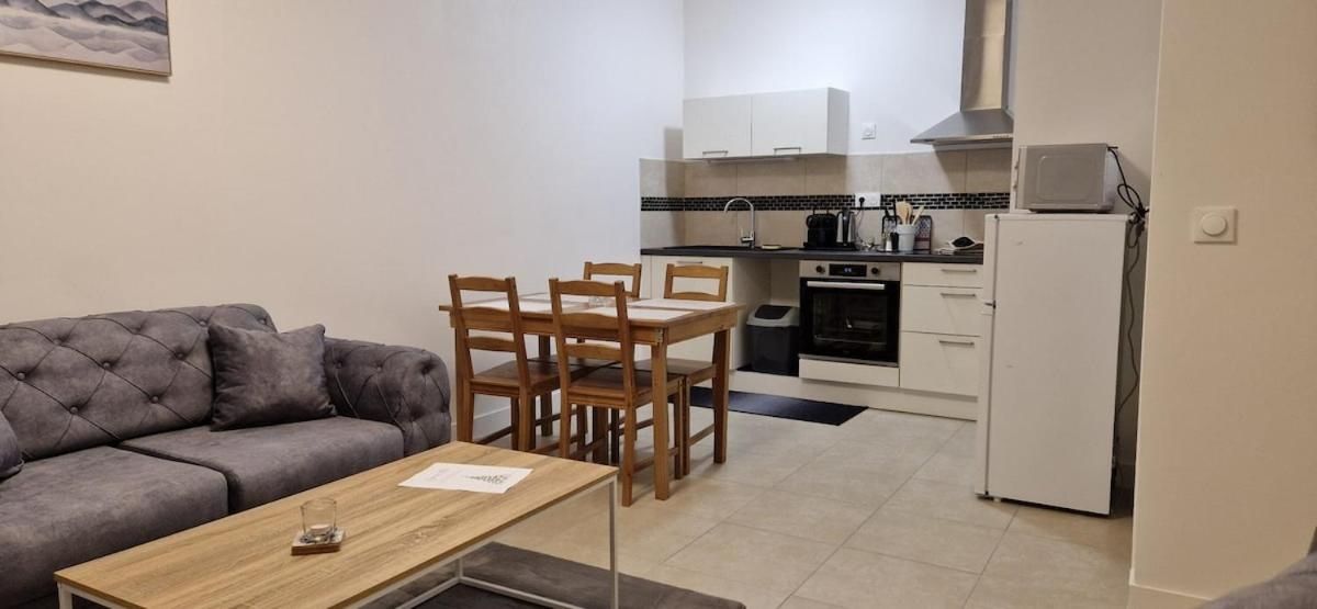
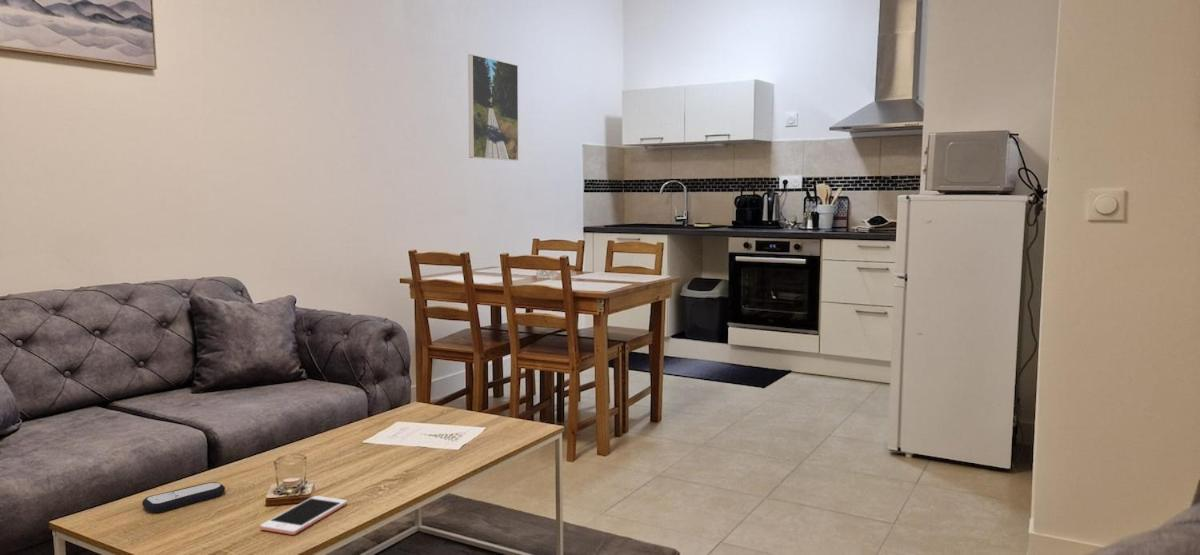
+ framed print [467,53,519,162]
+ cell phone [259,495,348,536]
+ remote control [141,481,226,513]
